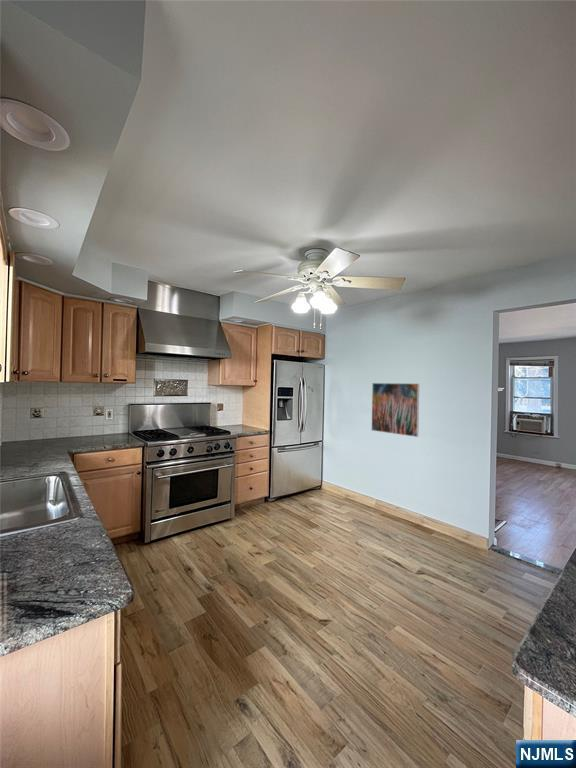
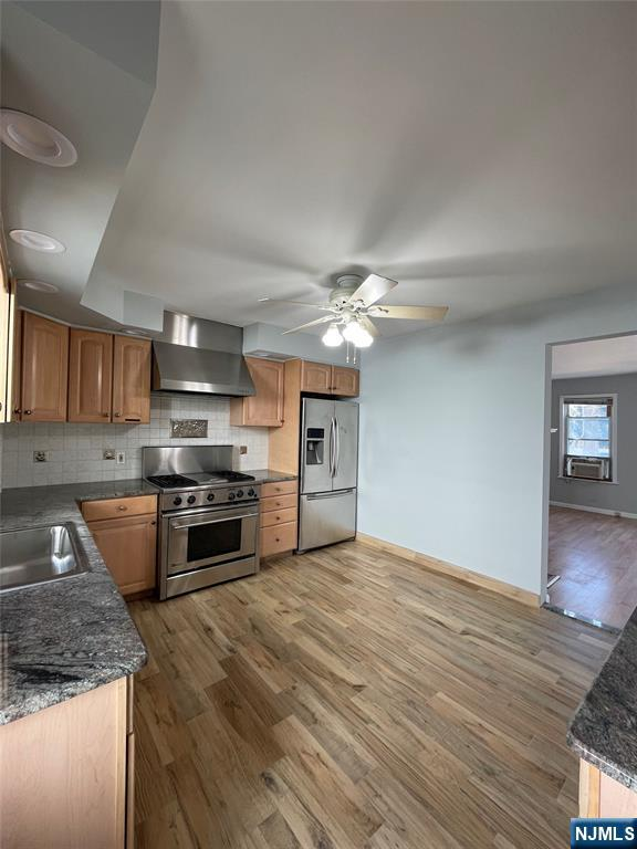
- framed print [371,382,420,438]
